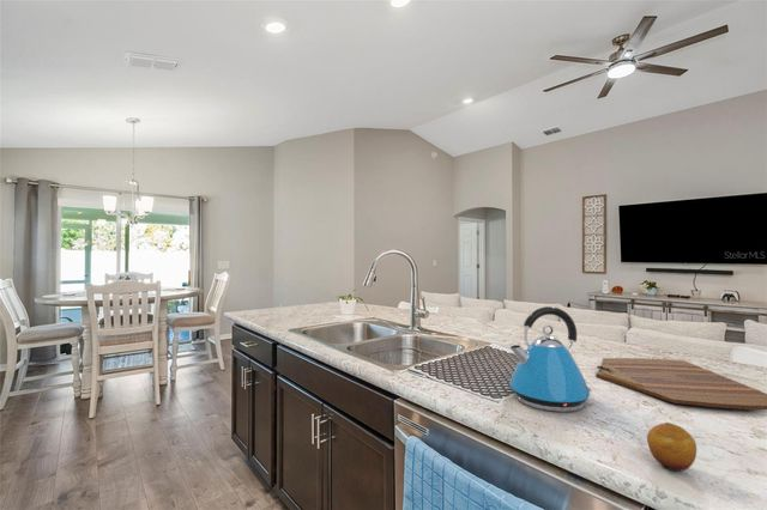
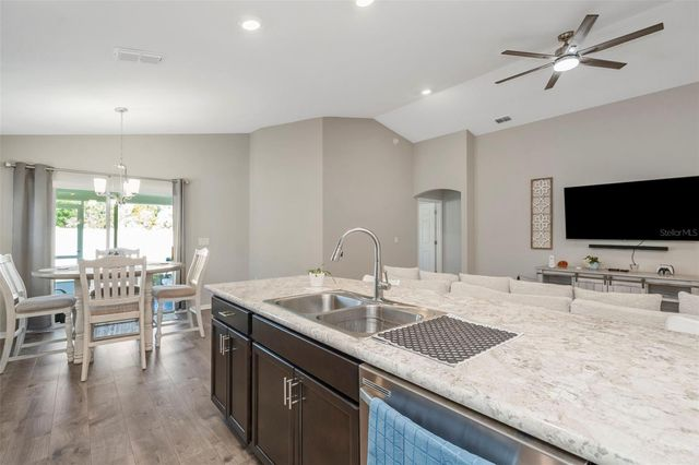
- kettle [508,305,593,413]
- cutting board [596,357,767,411]
- fruit [646,421,697,473]
